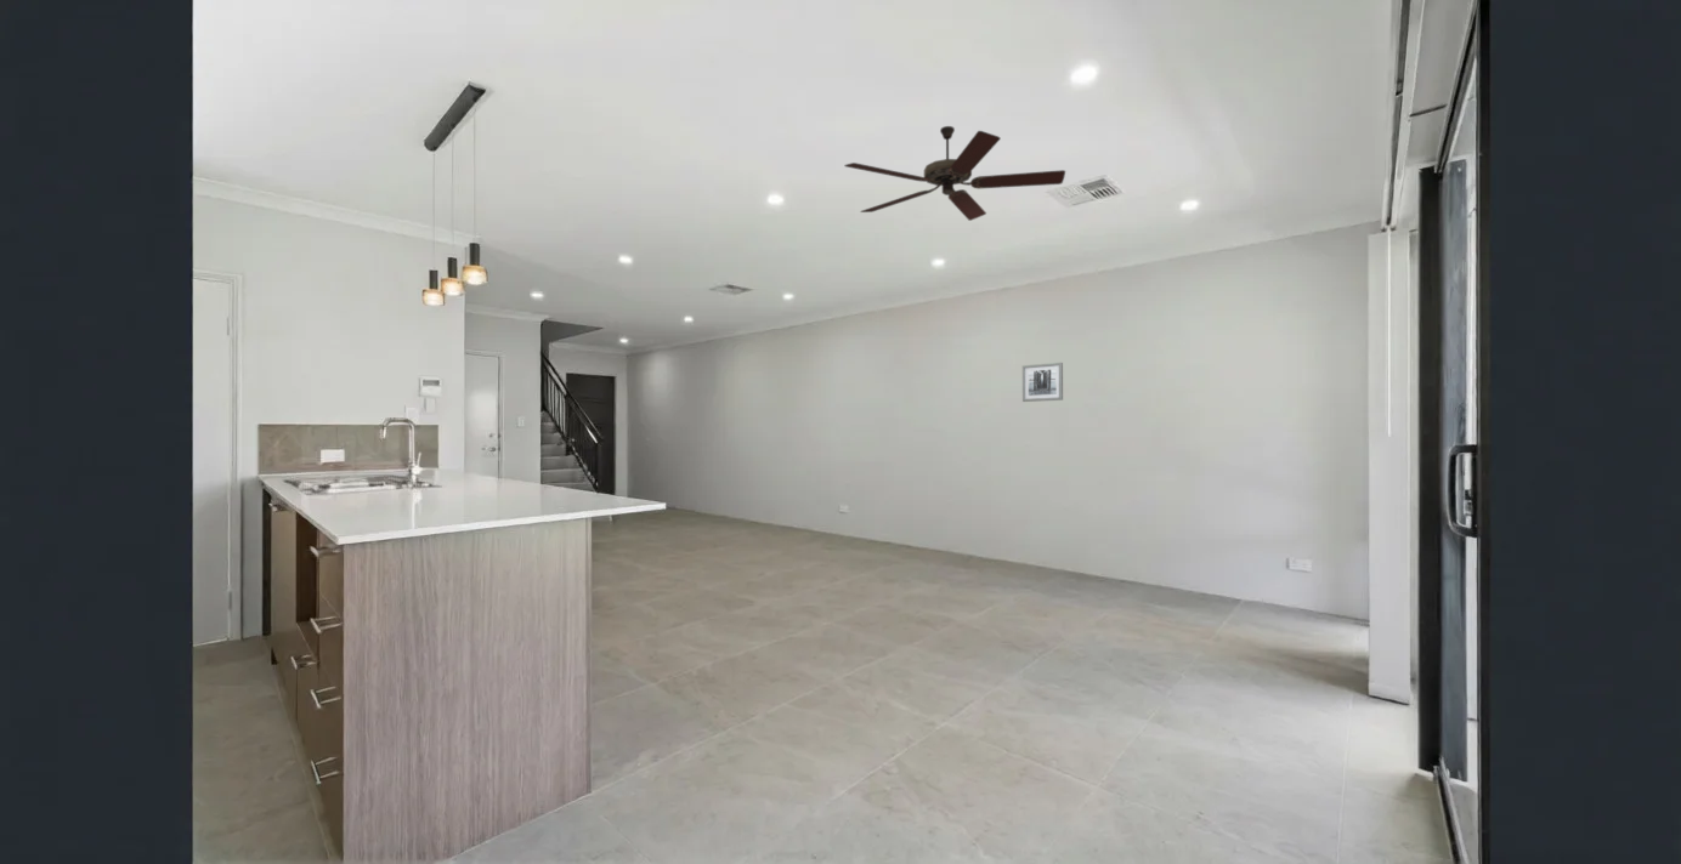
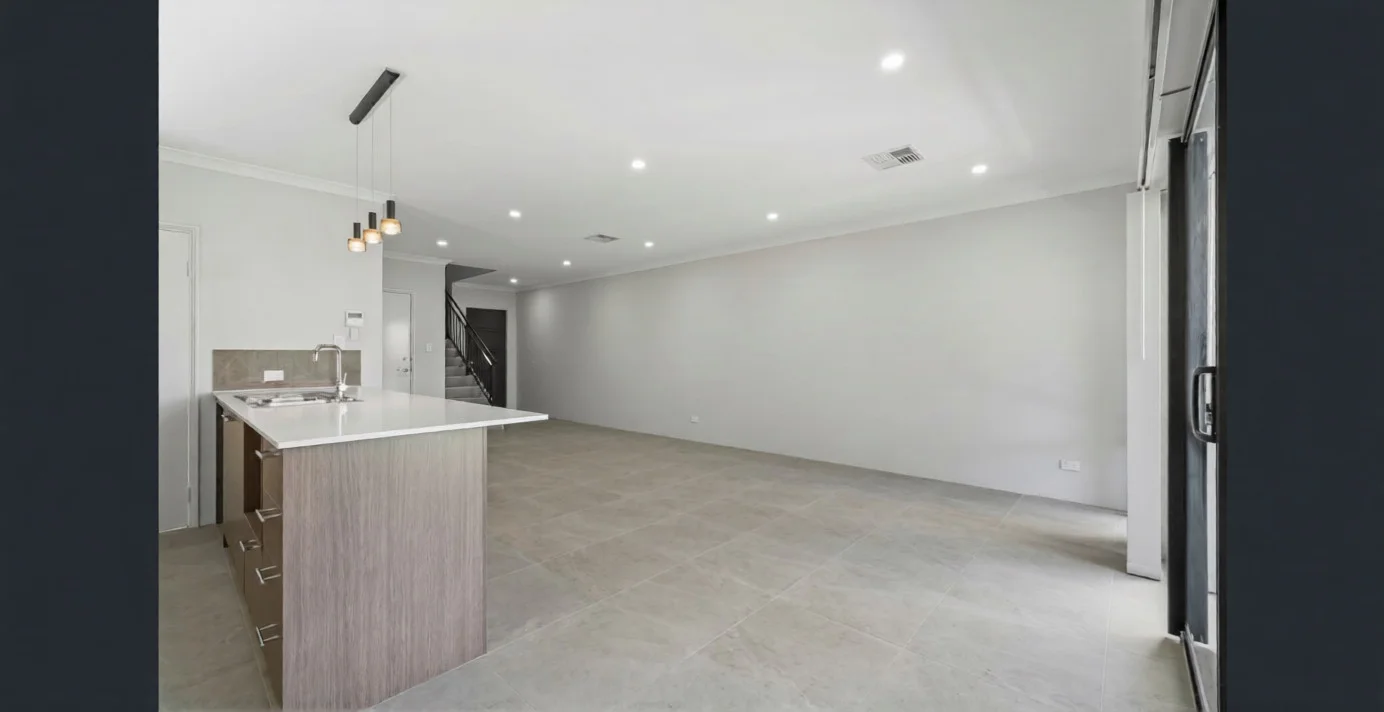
- ceiling fan [843,125,1066,222]
- wall art [1021,362,1064,403]
